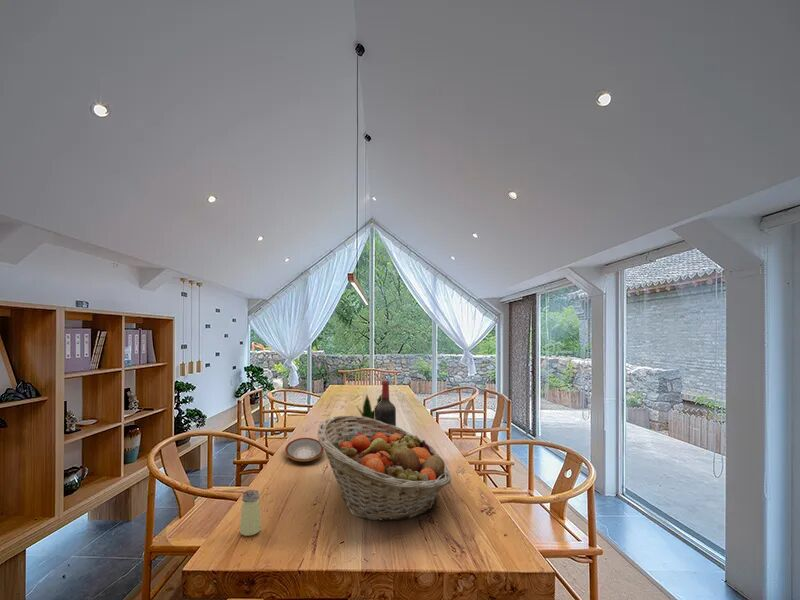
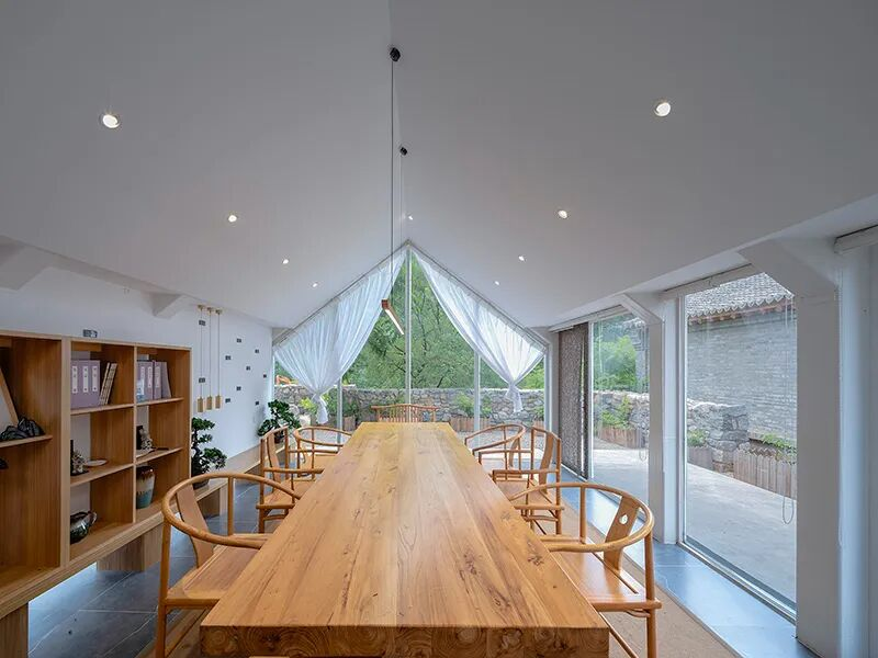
- wine bottle [375,379,397,427]
- plate [284,437,324,462]
- potted plant [355,393,382,420]
- fruit basket [317,415,452,522]
- saltshaker [239,489,262,537]
